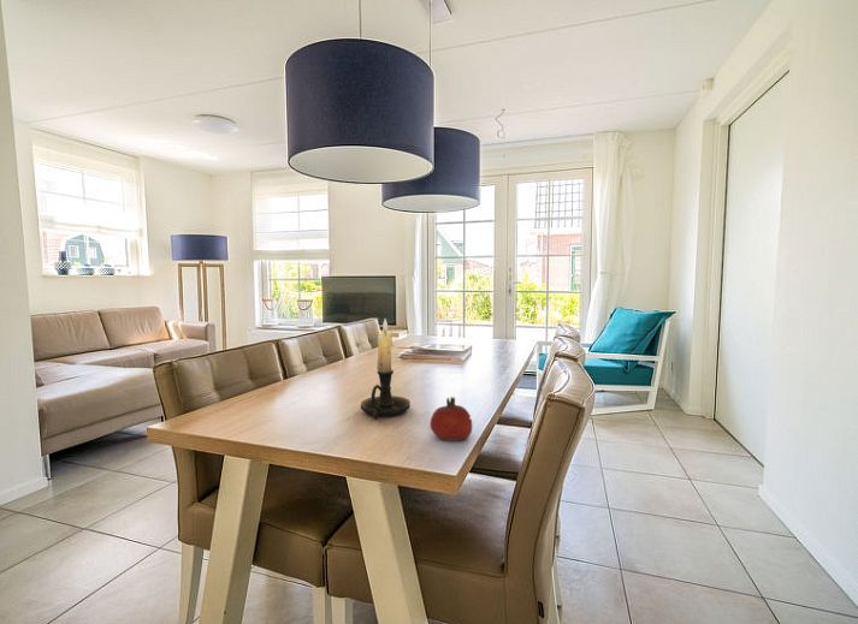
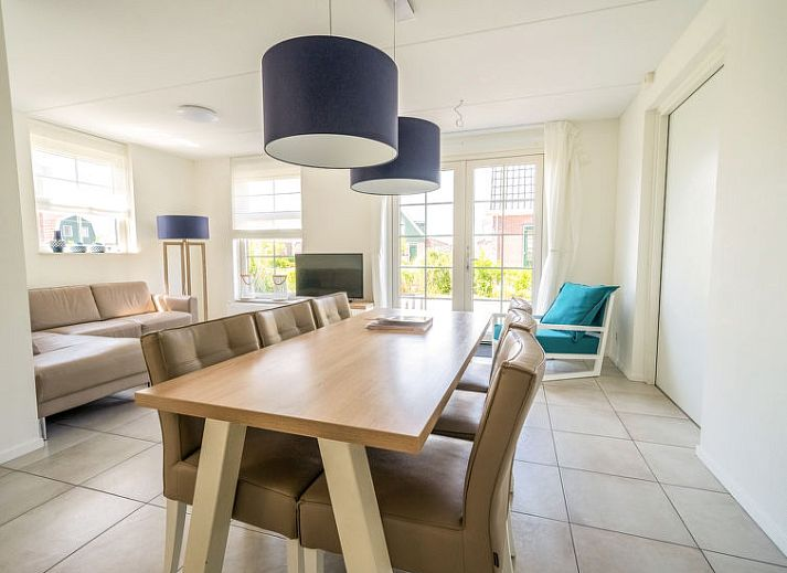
- candle holder [360,319,412,421]
- fruit [428,396,473,442]
